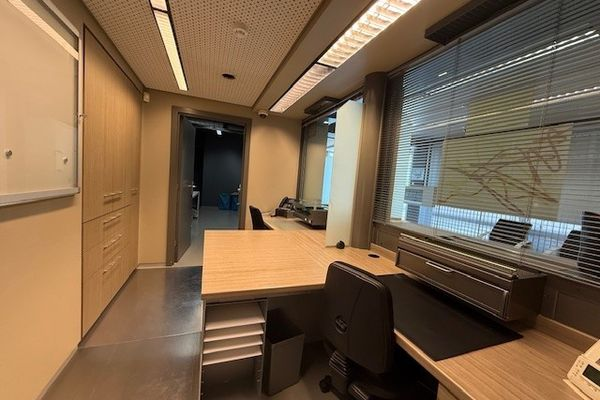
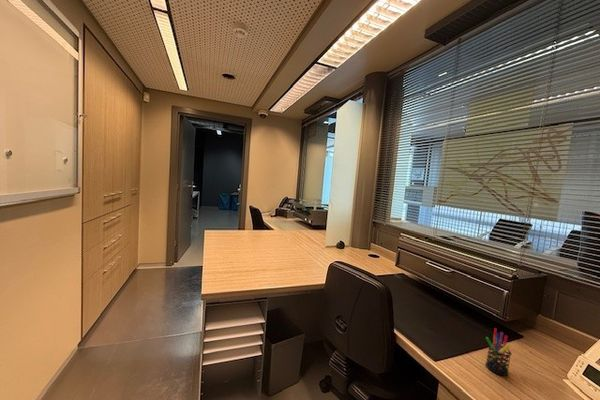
+ pen holder [485,327,512,377]
